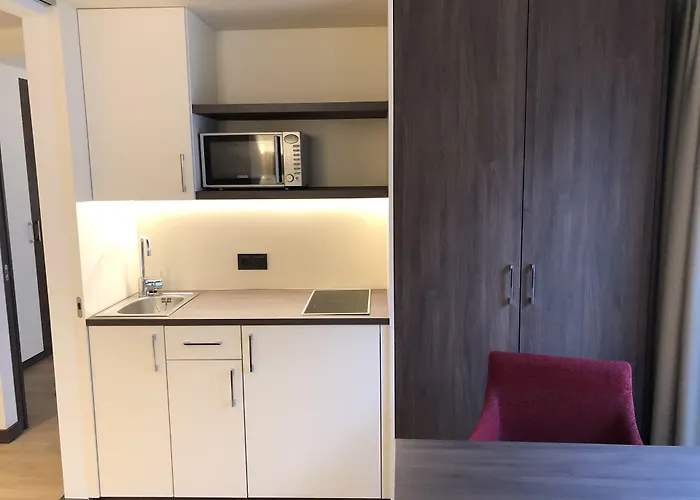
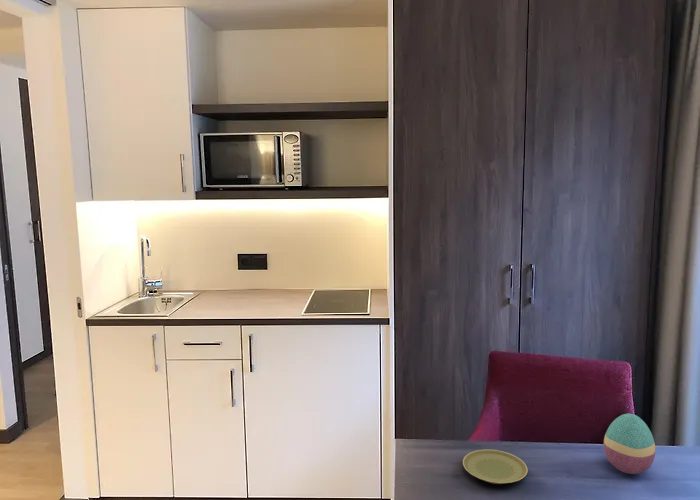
+ plate [462,448,529,485]
+ decorative egg [603,413,656,475]
